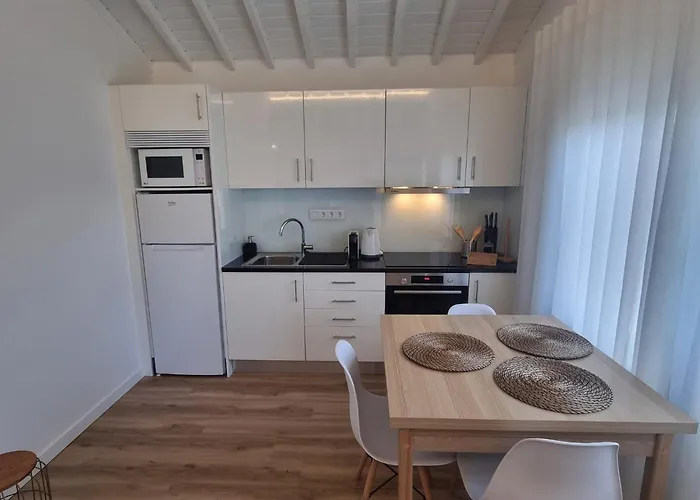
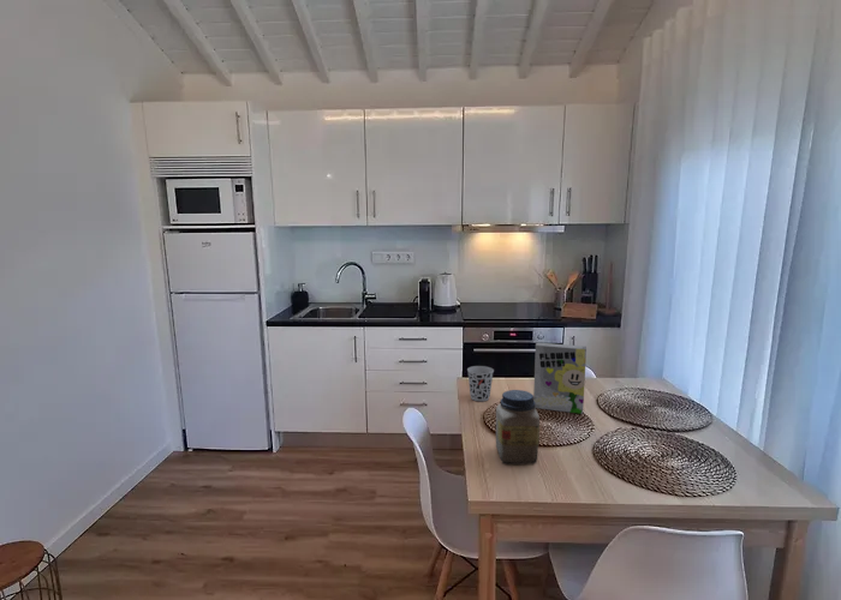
+ cup [466,365,495,402]
+ jar [495,389,541,466]
+ cereal box [532,341,587,415]
